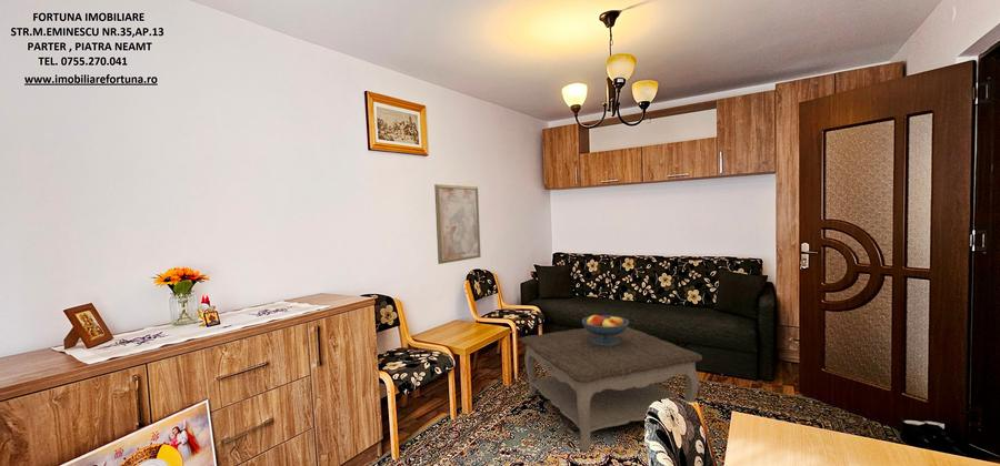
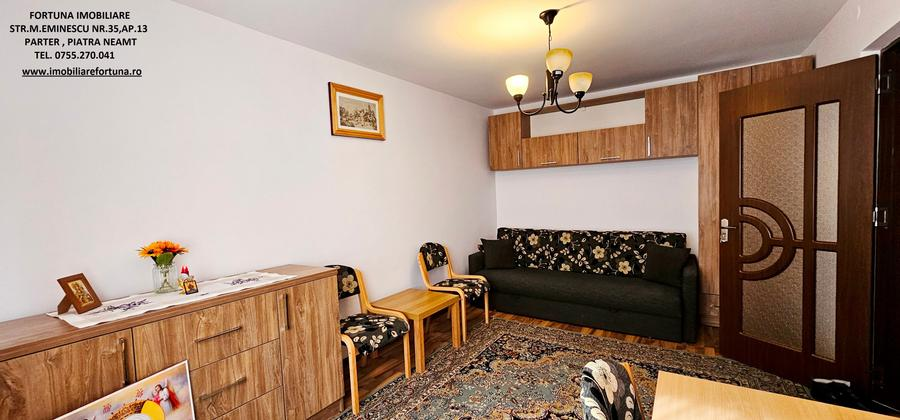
- fruit bowl [581,314,630,346]
- wall art [433,183,482,265]
- coffee table [520,326,703,453]
